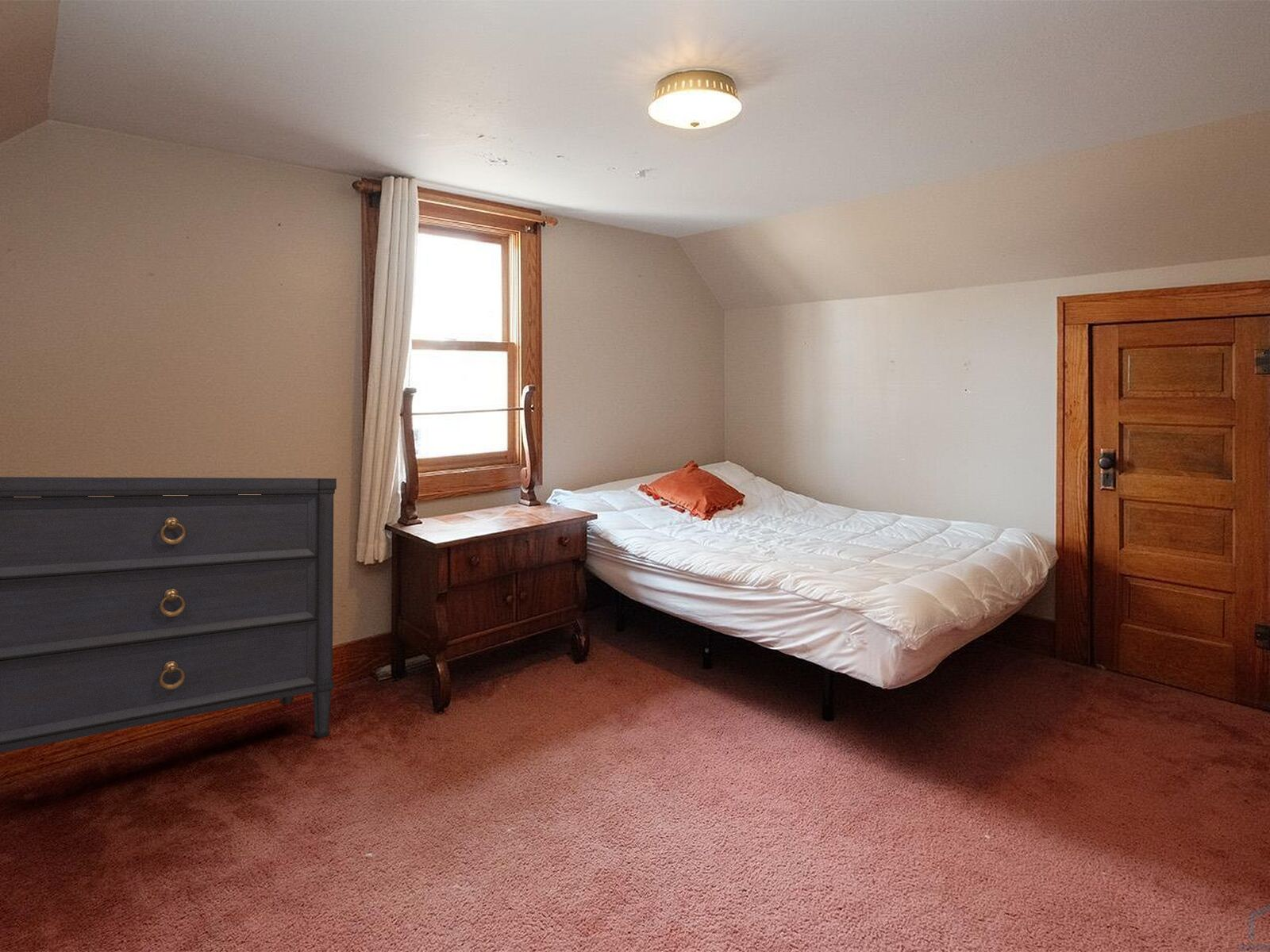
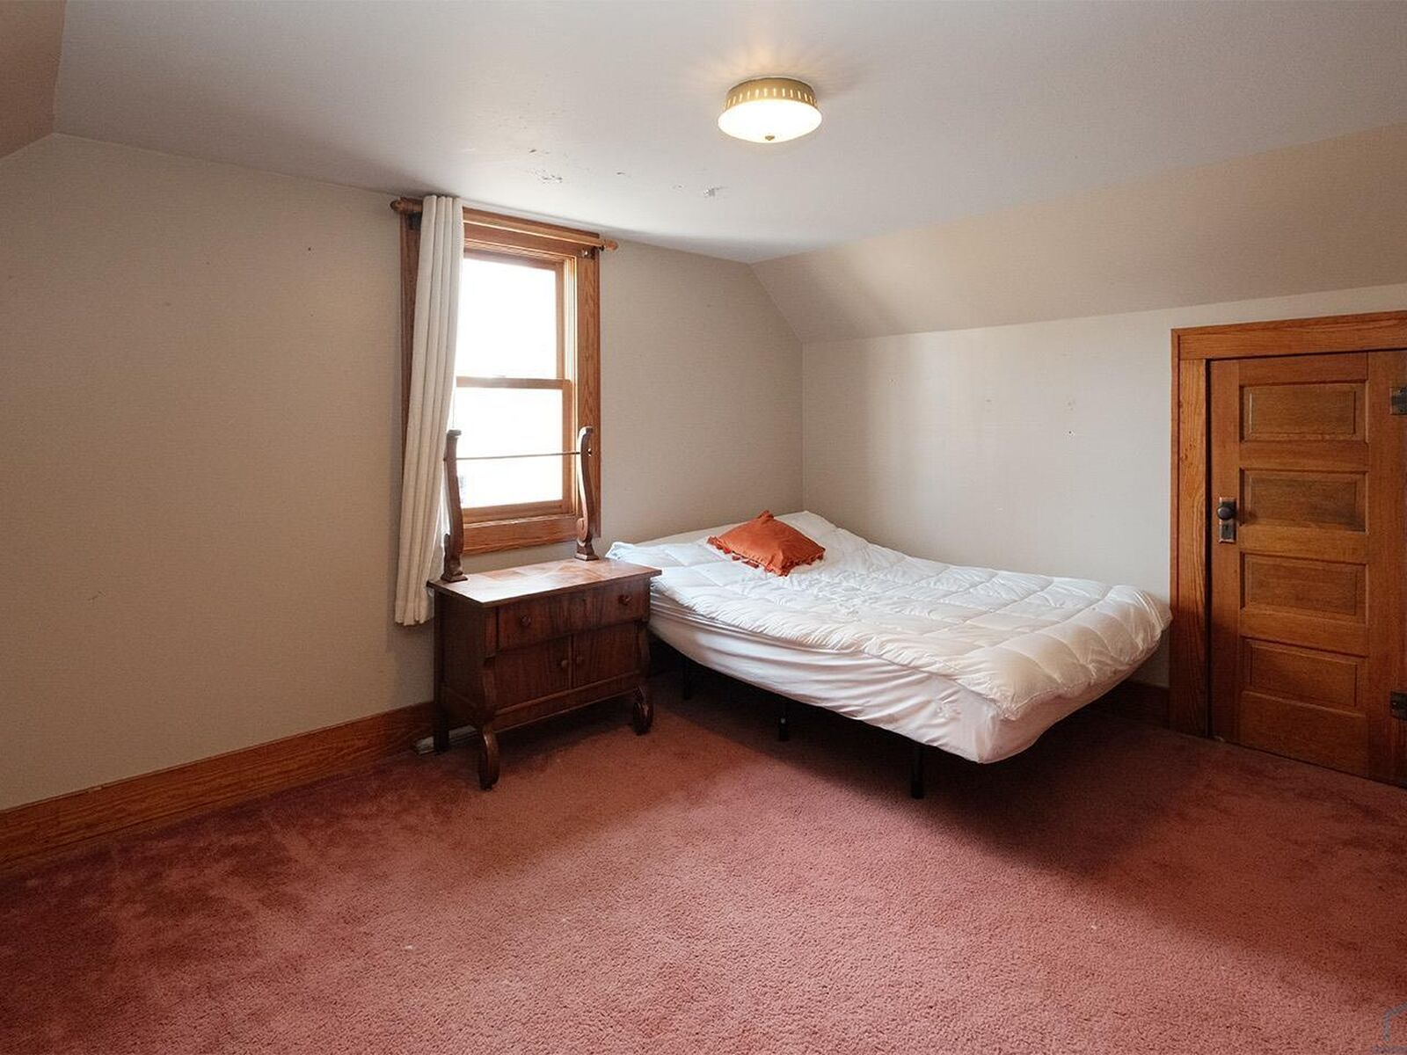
- dresser [0,476,337,754]
